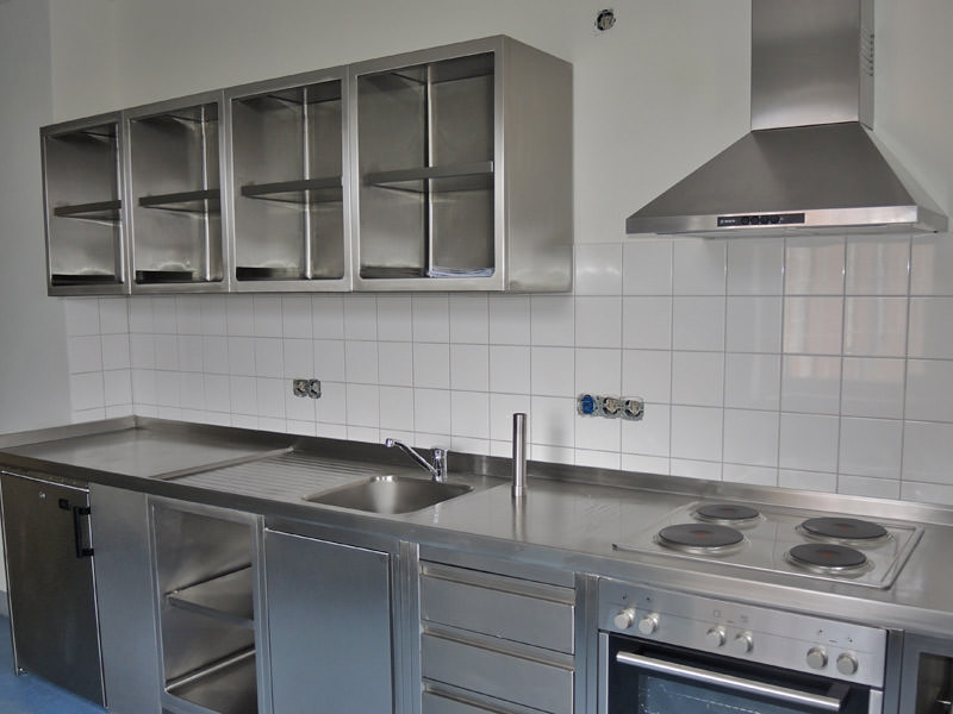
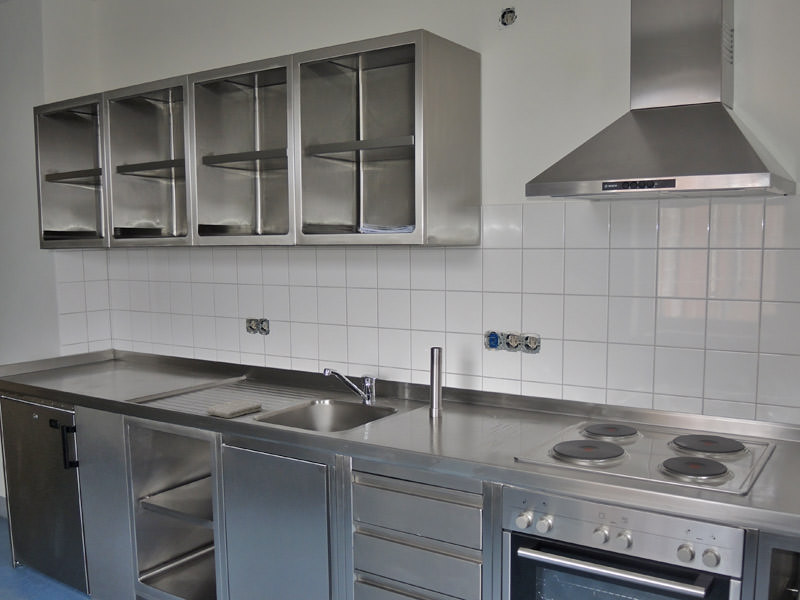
+ washcloth [205,399,263,419]
